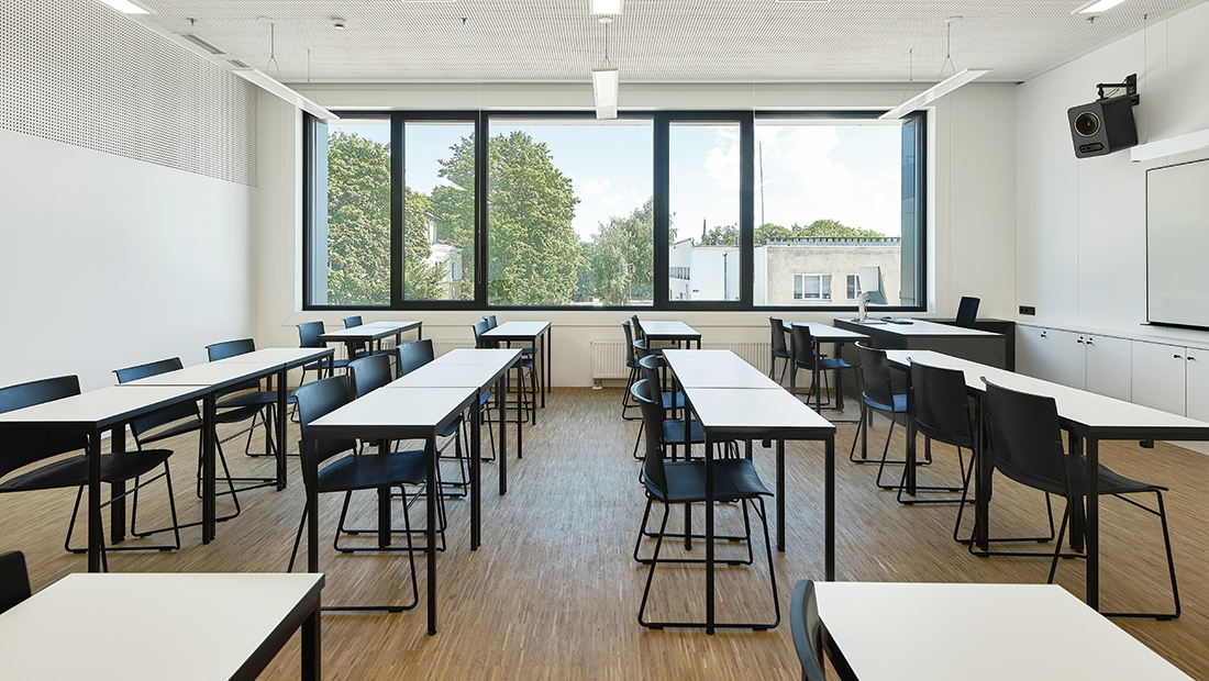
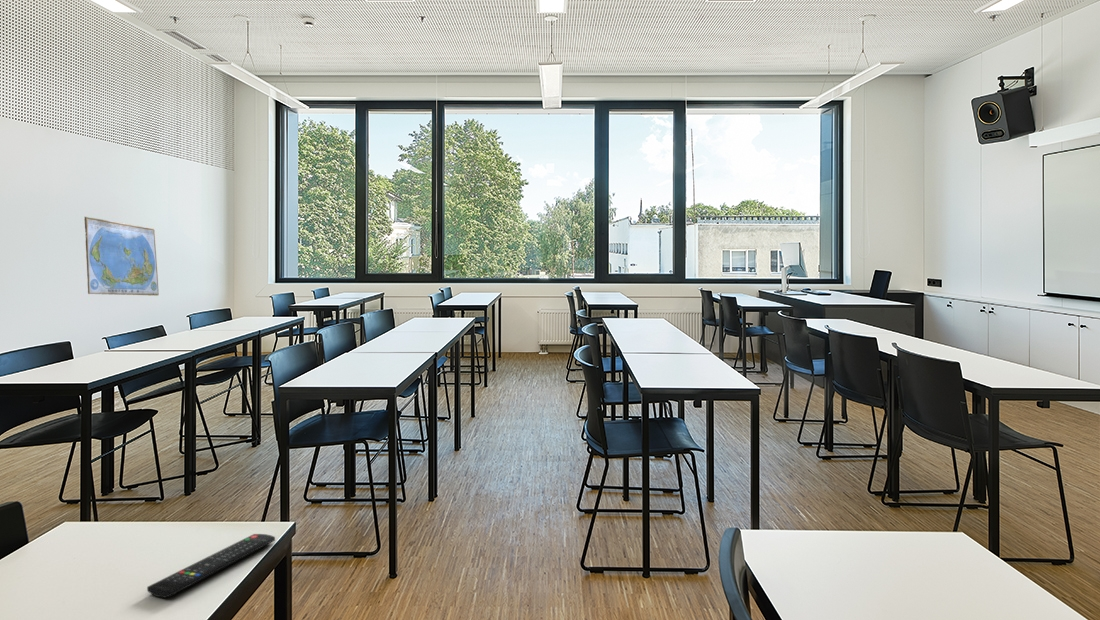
+ world map [84,216,160,296]
+ remote control [146,533,276,599]
